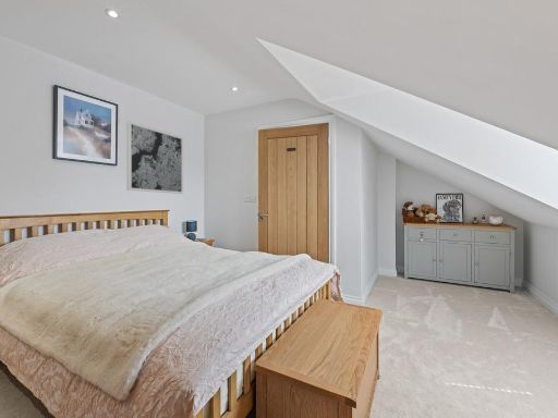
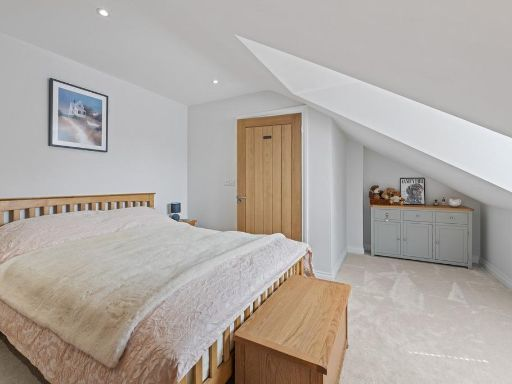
- wall art [125,120,184,195]
